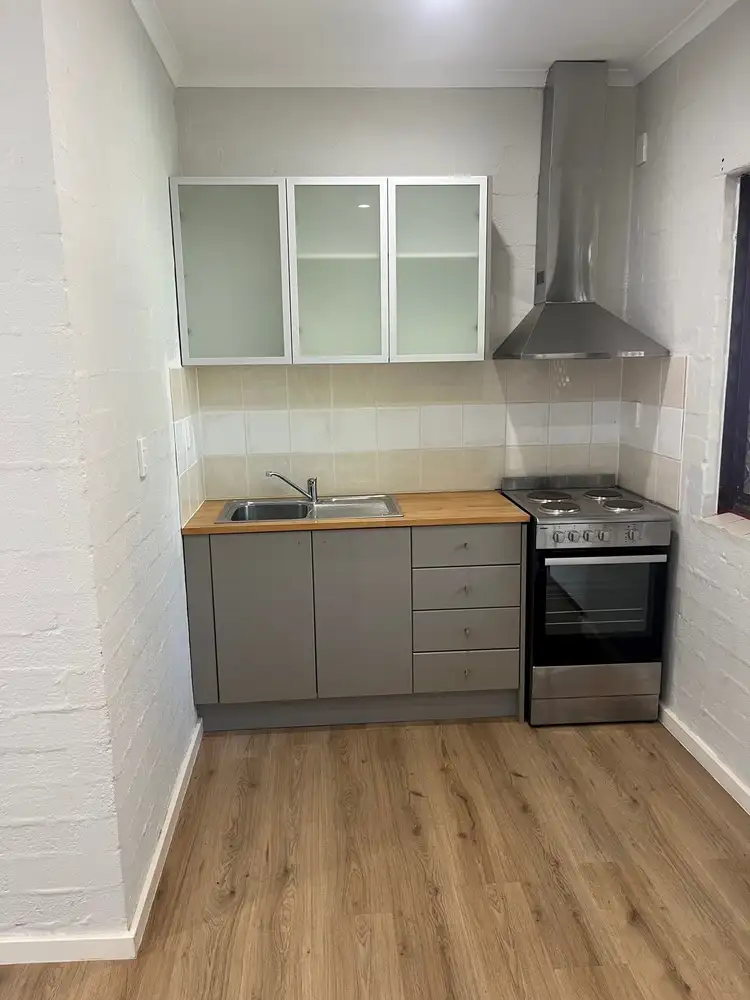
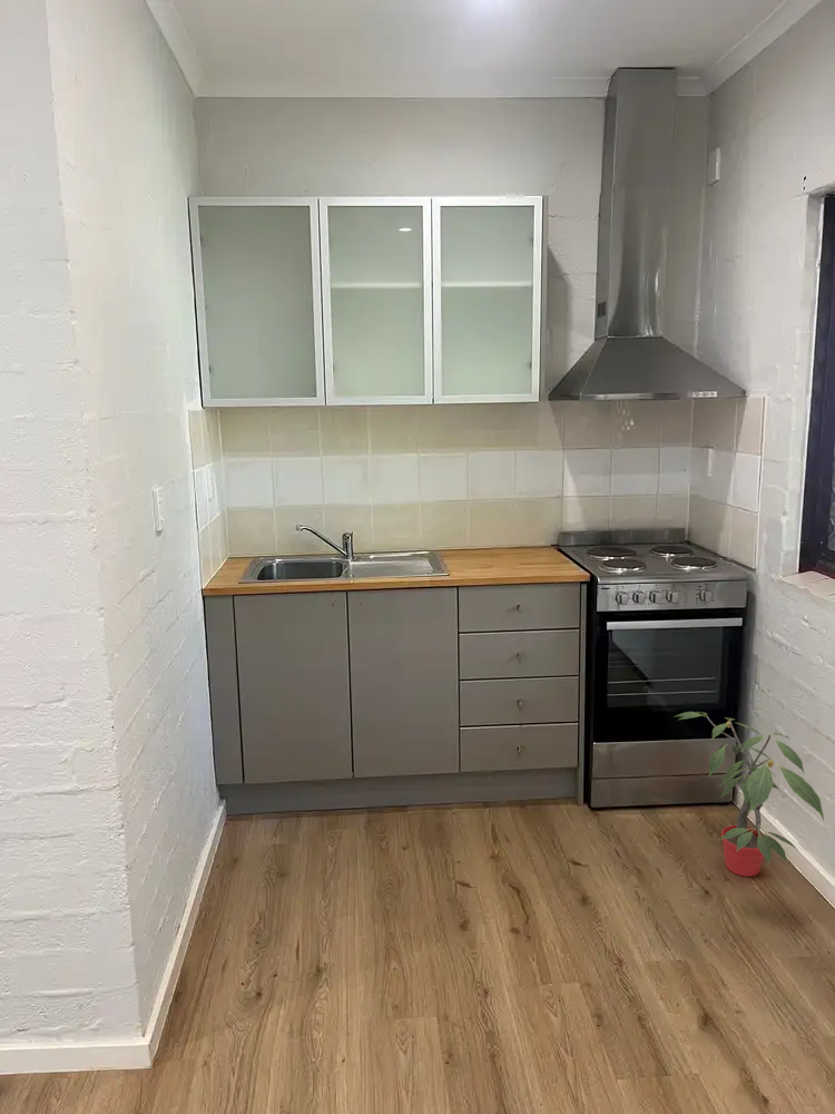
+ potted plant [675,711,825,878]
